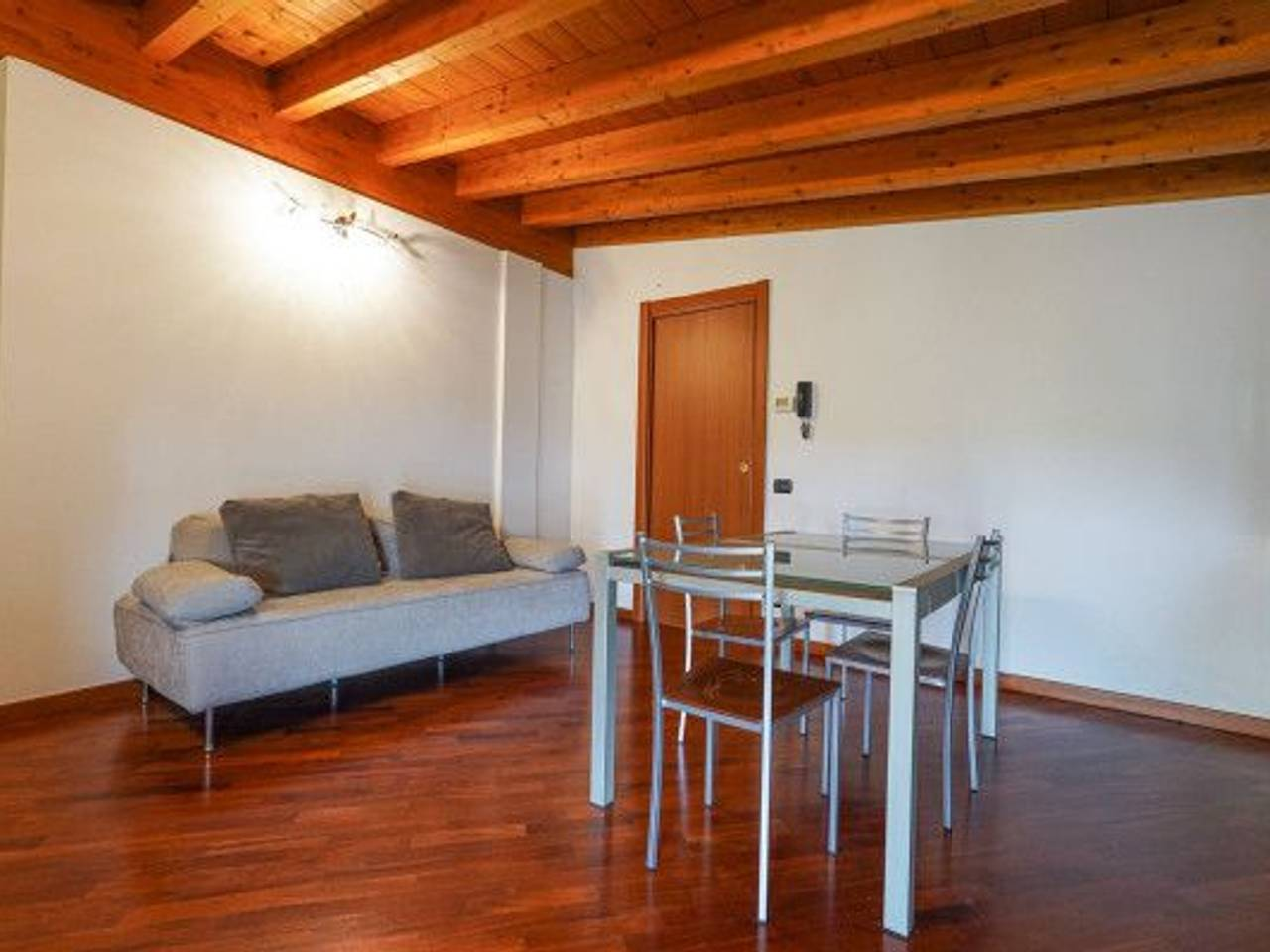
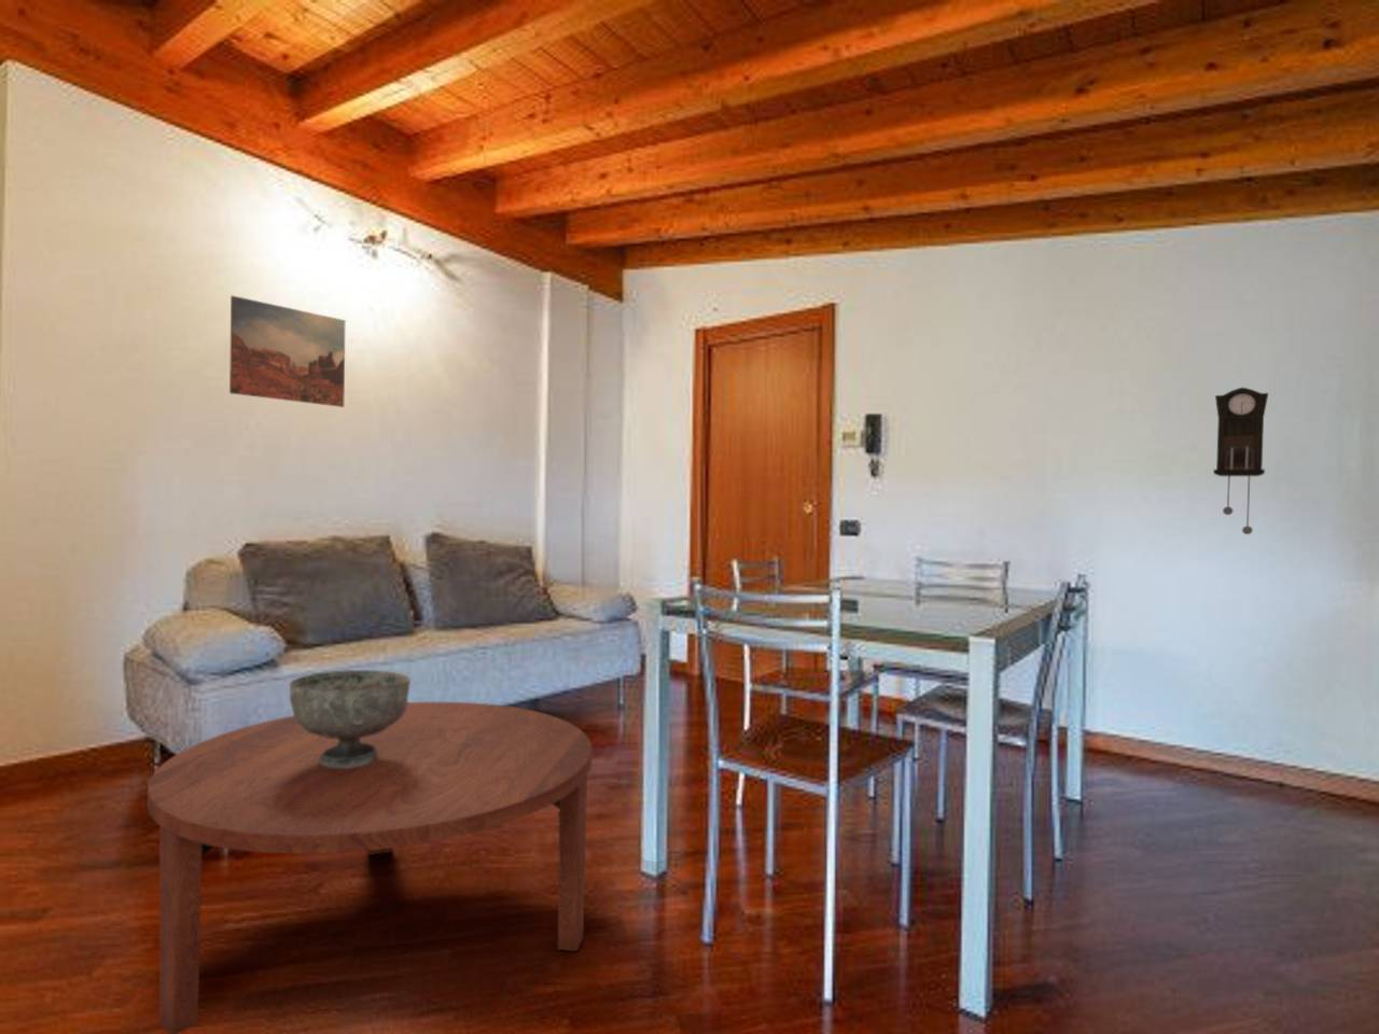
+ coffee table [147,702,594,1034]
+ wall art [228,295,346,408]
+ pendulum clock [1212,387,1269,535]
+ decorative bowl [289,669,412,768]
